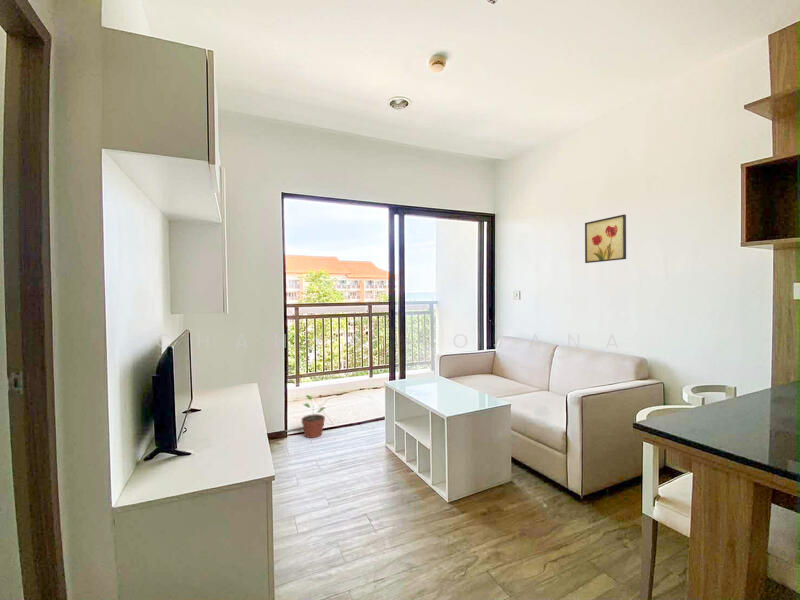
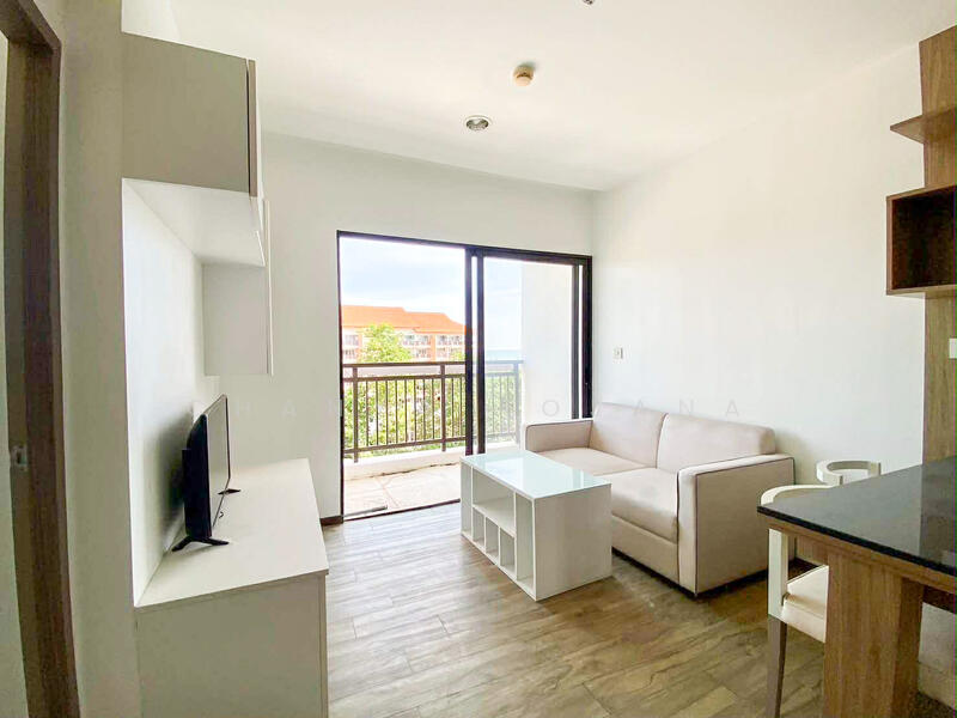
- wall art [584,213,627,264]
- potted plant [301,394,326,439]
